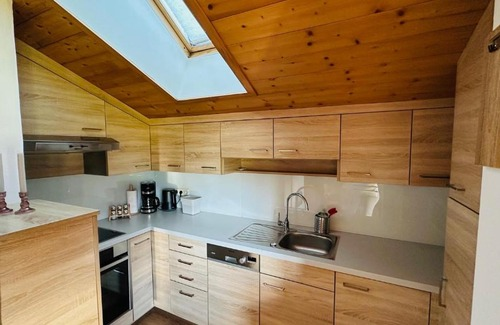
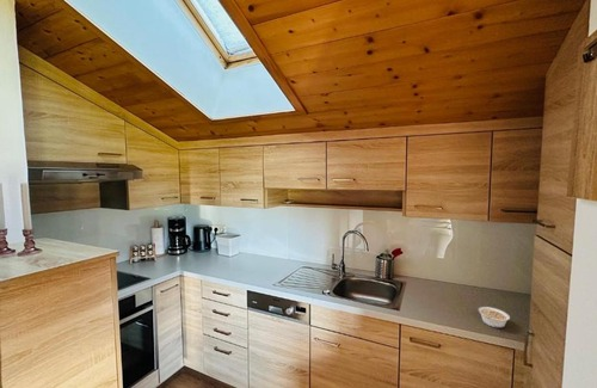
+ legume [478,306,511,330]
